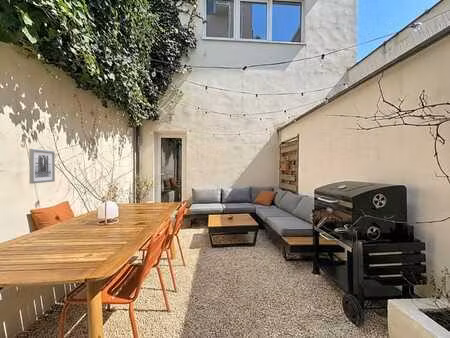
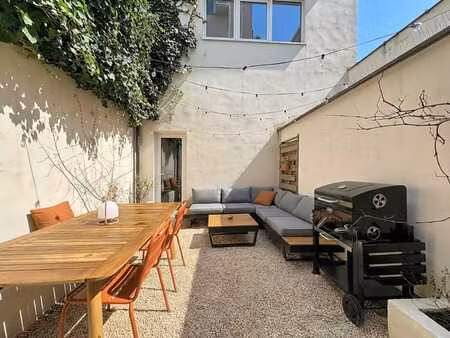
- wall art [28,148,56,185]
